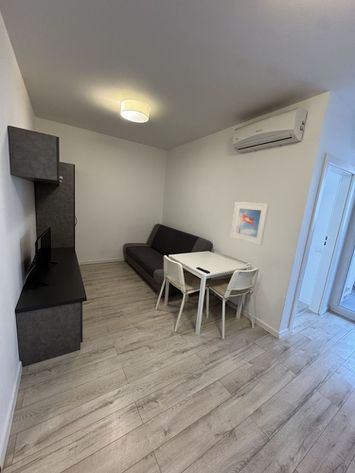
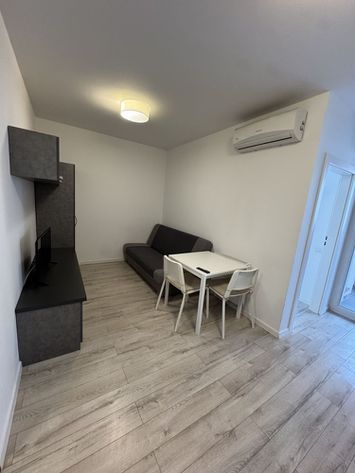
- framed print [230,201,270,246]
